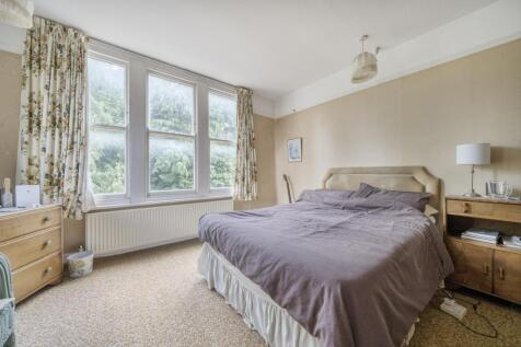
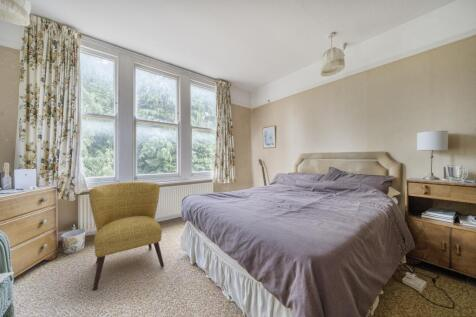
+ chair [88,181,165,291]
